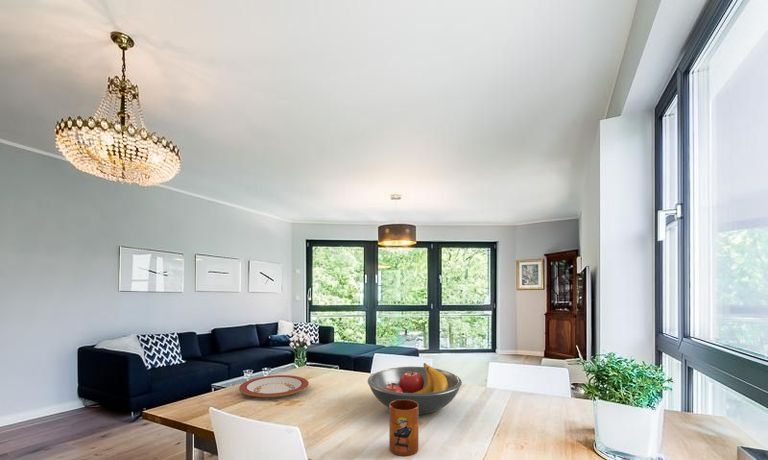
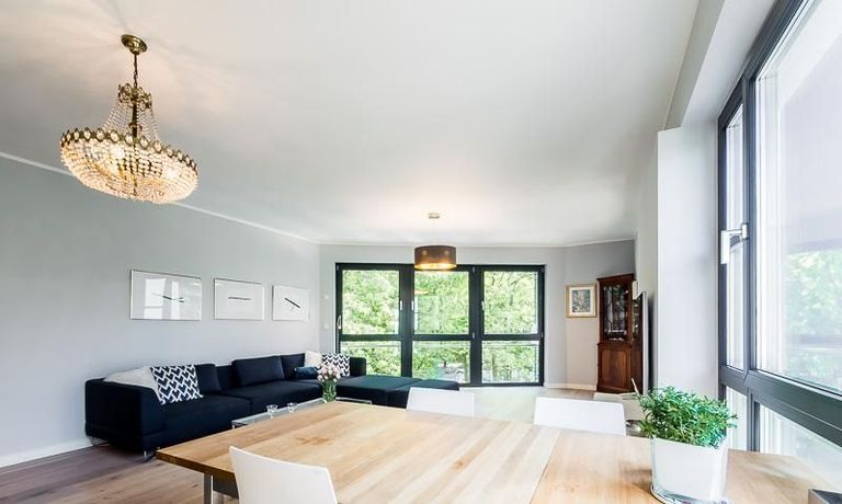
- mug [388,400,420,457]
- fruit bowl [367,362,463,415]
- plate [238,374,310,398]
